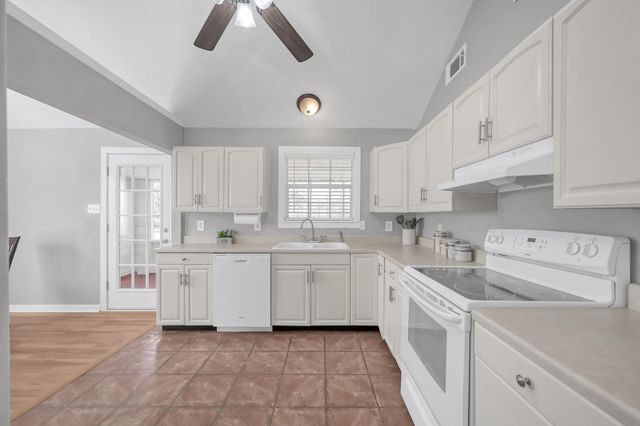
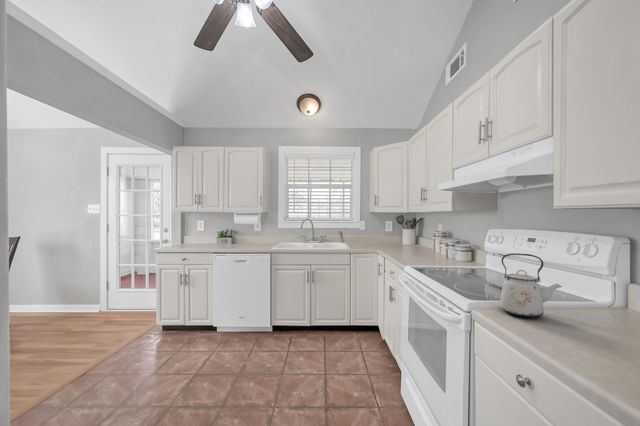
+ kettle [499,252,563,319]
